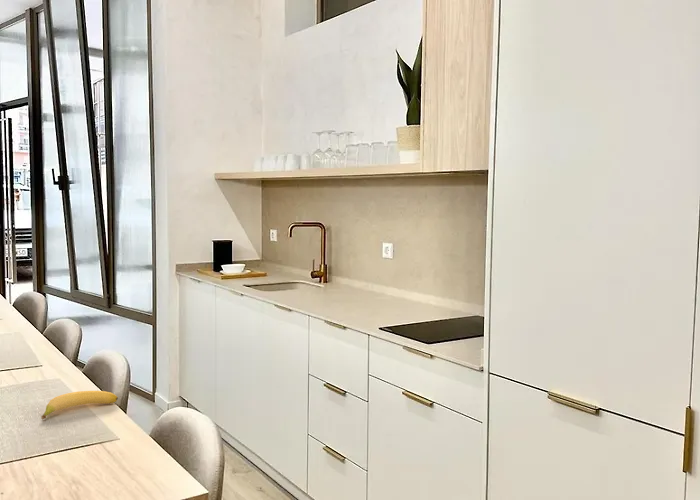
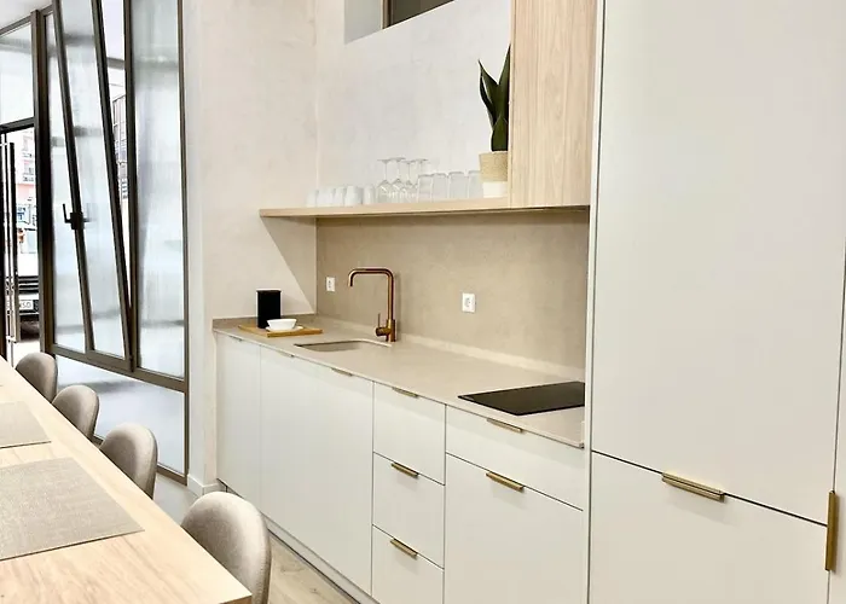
- banana [40,390,119,420]
